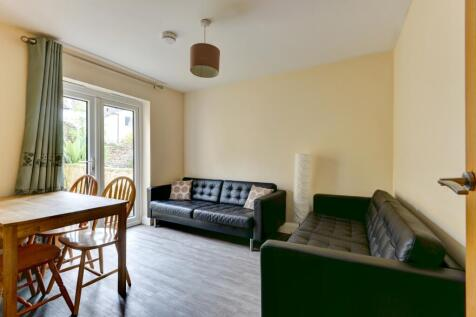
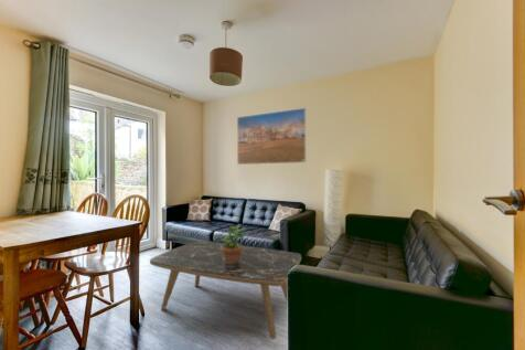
+ coffee table [149,241,302,340]
+ potted plant [214,223,248,264]
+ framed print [236,107,308,166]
